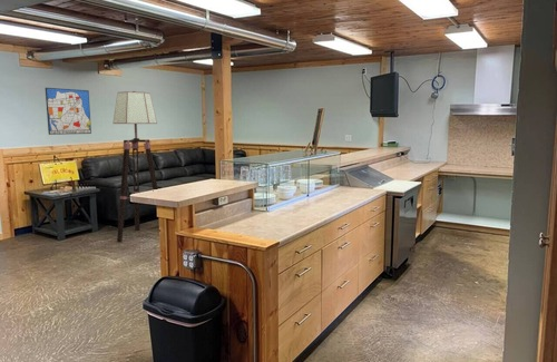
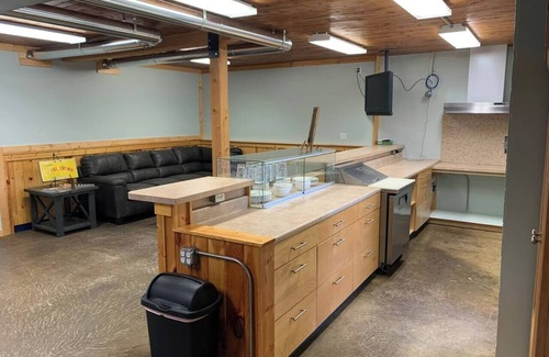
- floor lamp [113,90,159,243]
- wall art [45,87,92,136]
